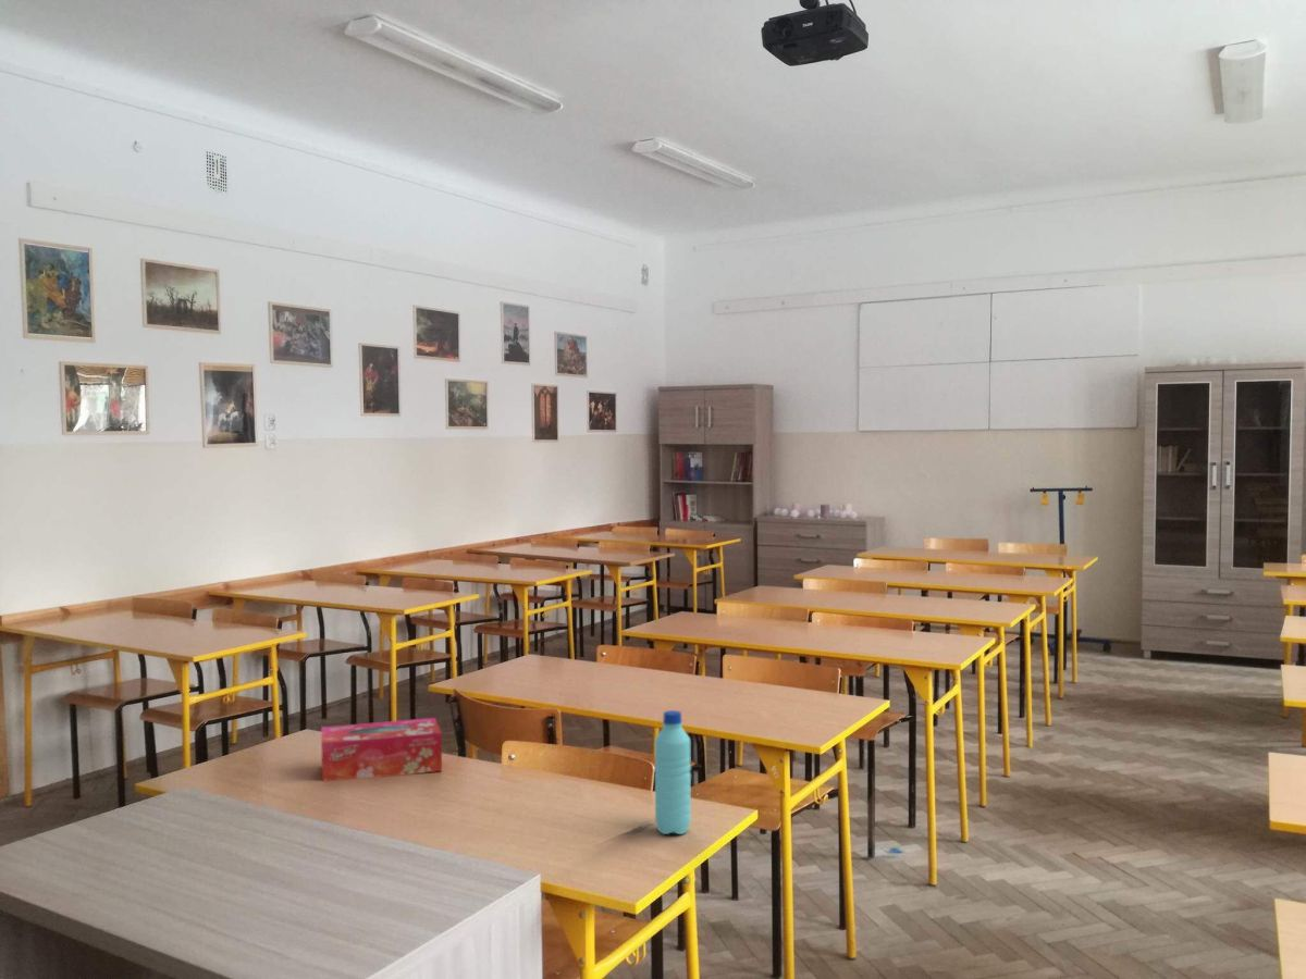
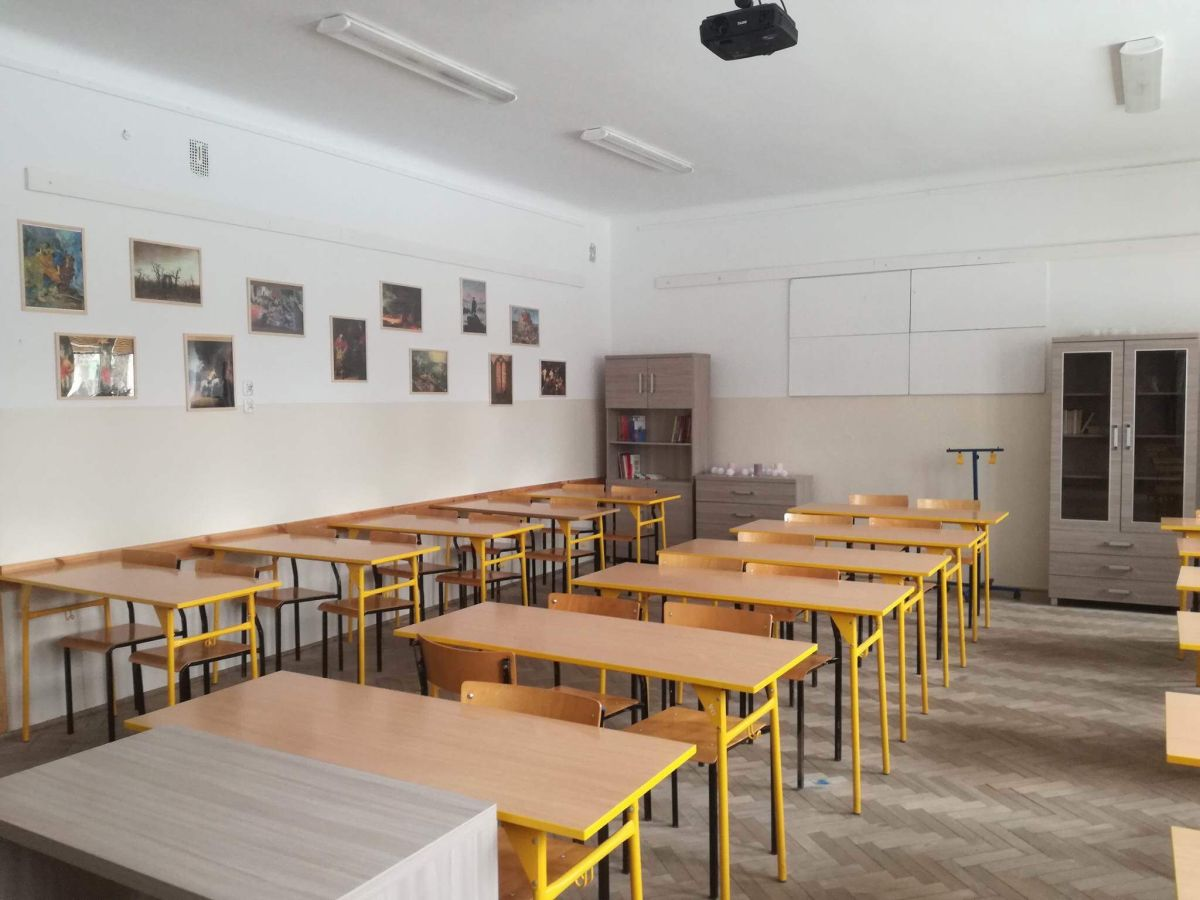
- water bottle [654,709,692,835]
- tissue box [320,717,443,782]
